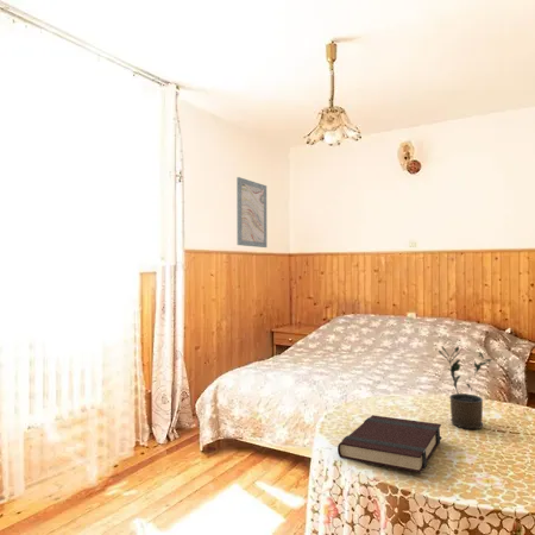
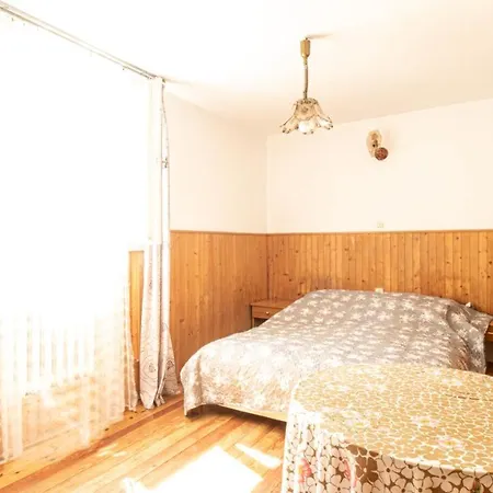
- book [336,414,442,474]
- potted plant [438,345,492,430]
- wall art [235,176,268,248]
